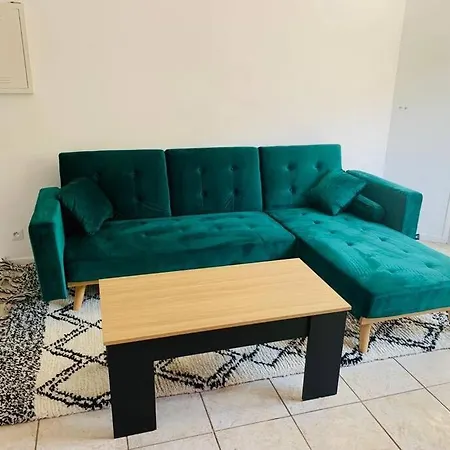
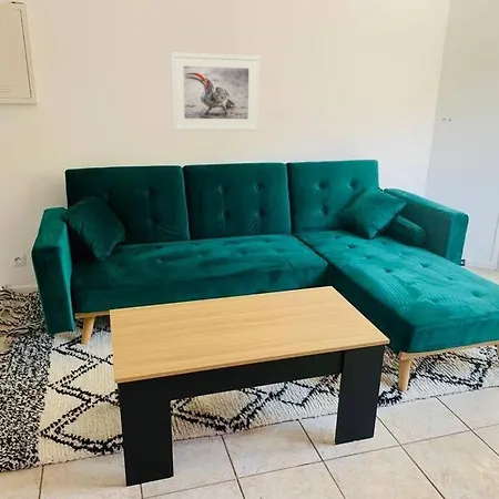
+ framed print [170,51,262,132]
